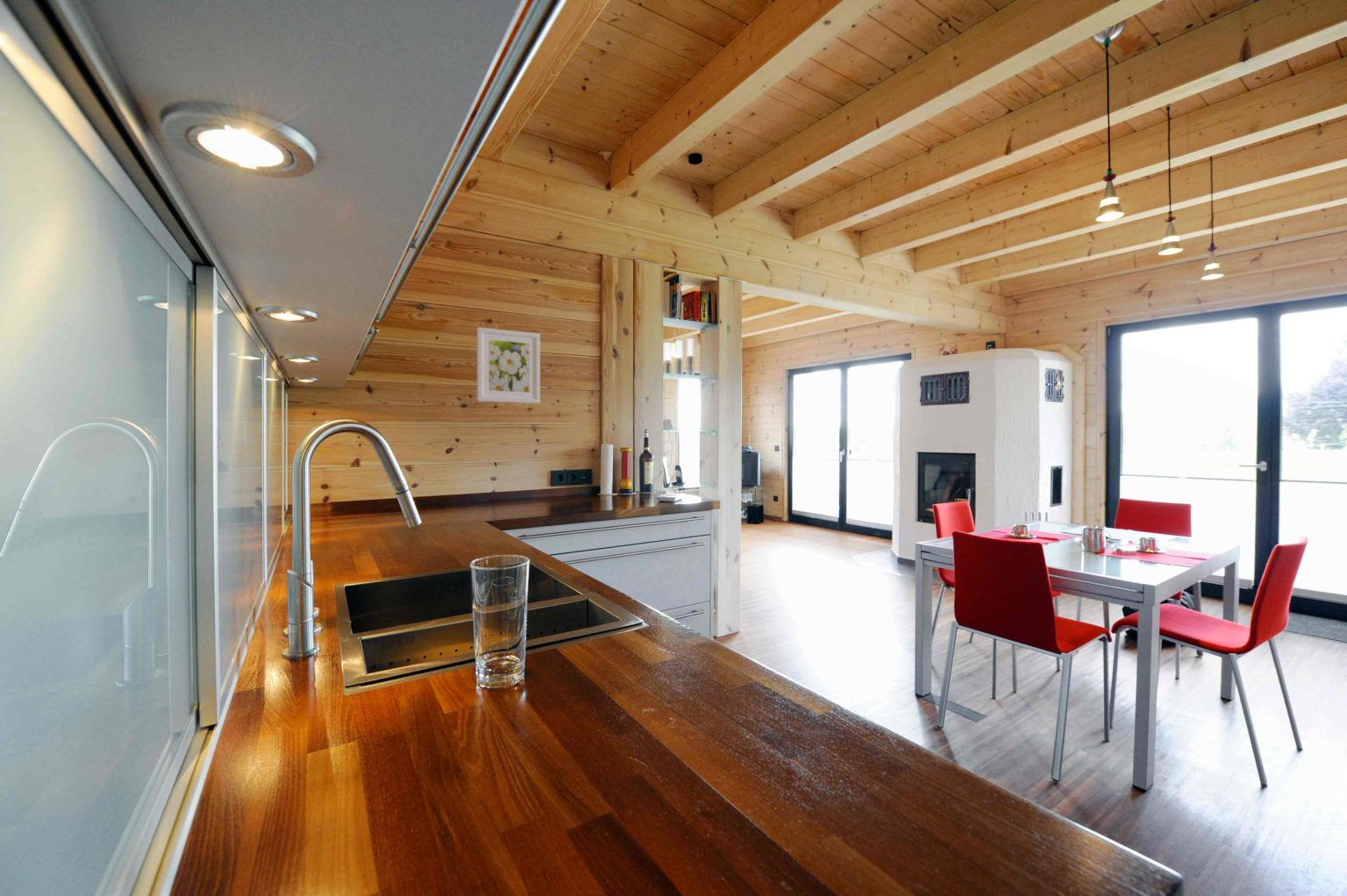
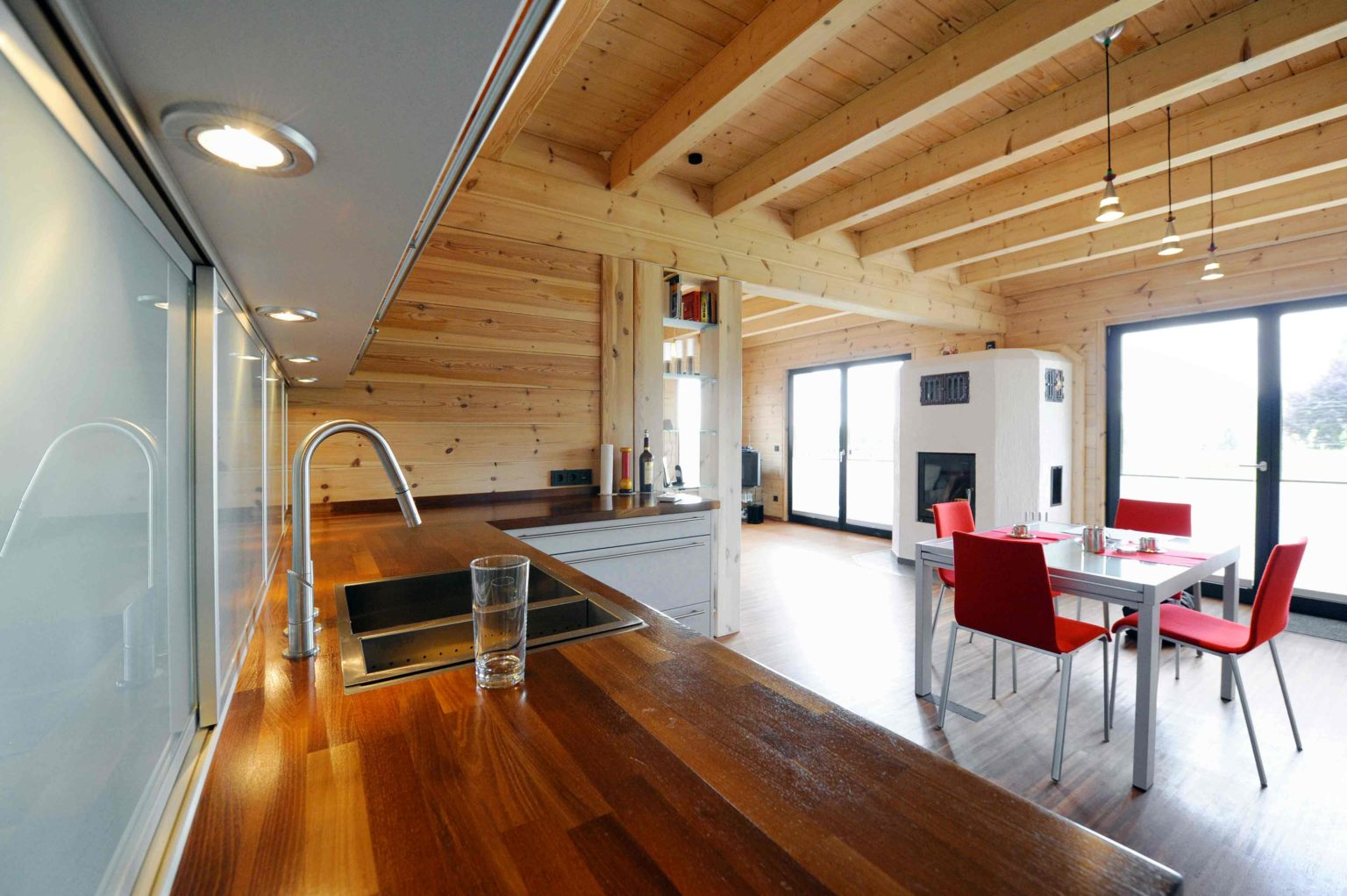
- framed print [476,326,541,404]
